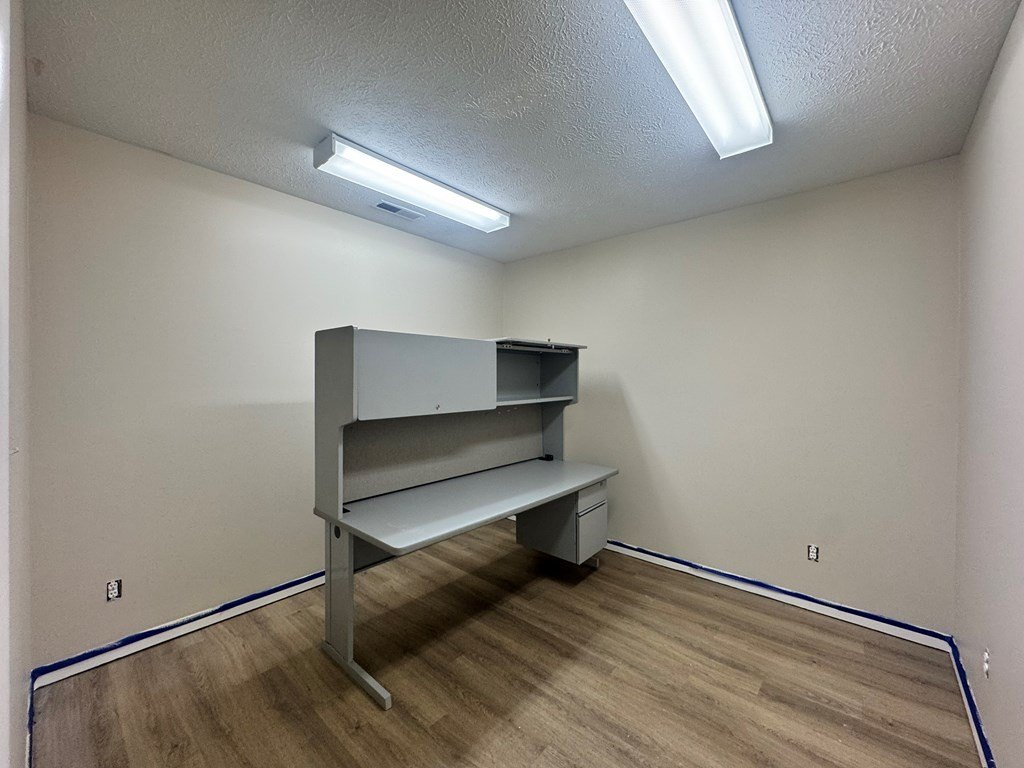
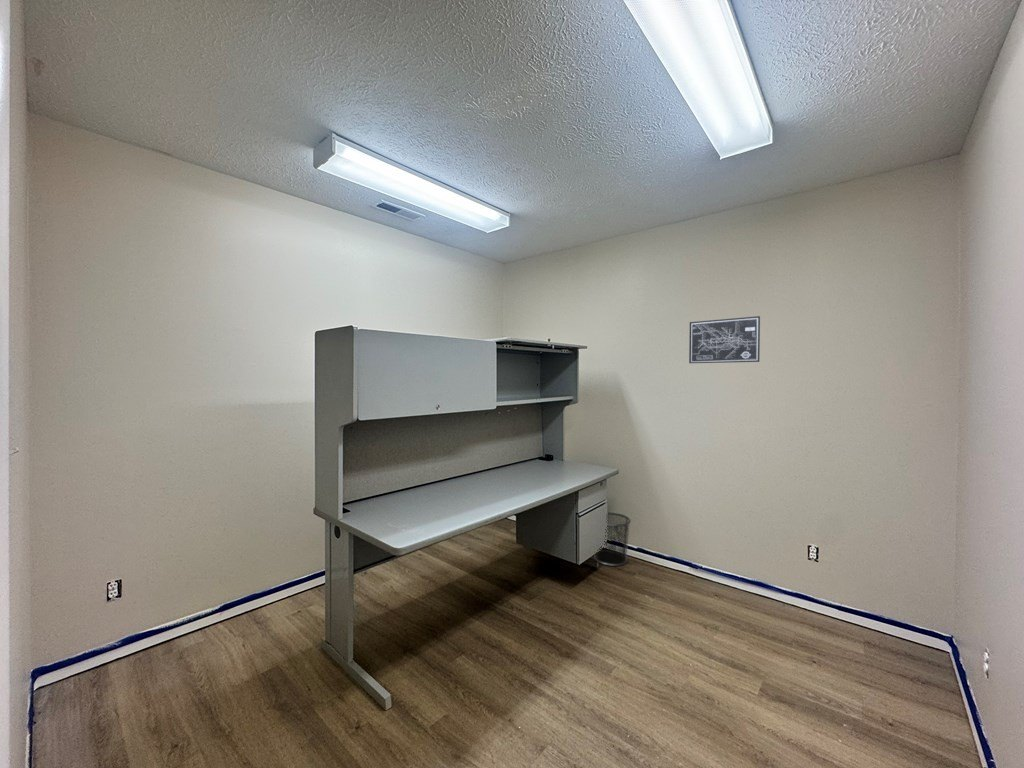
+ wall art [688,315,761,364]
+ waste bin [593,511,632,567]
